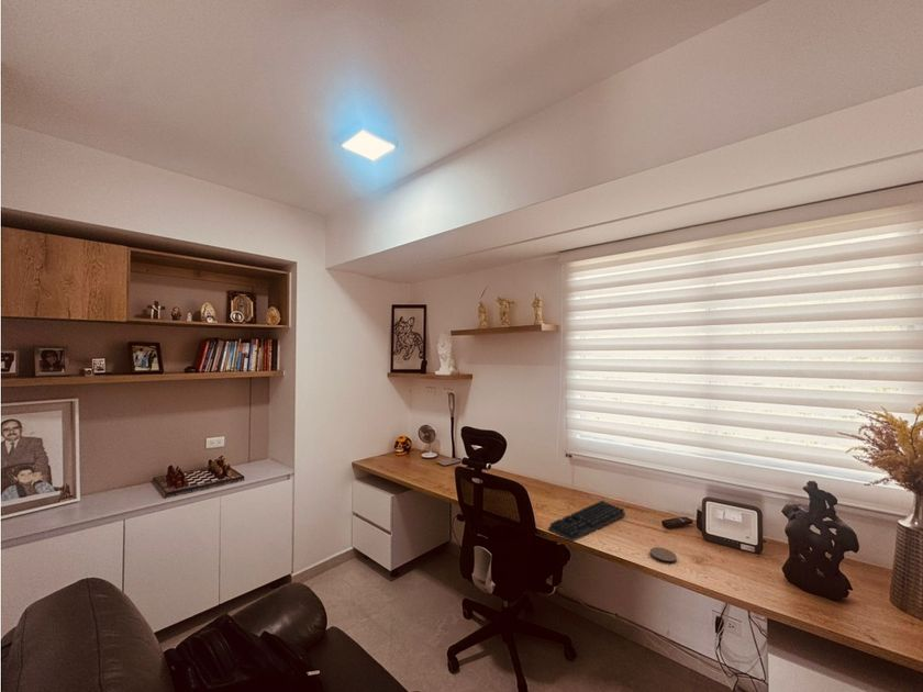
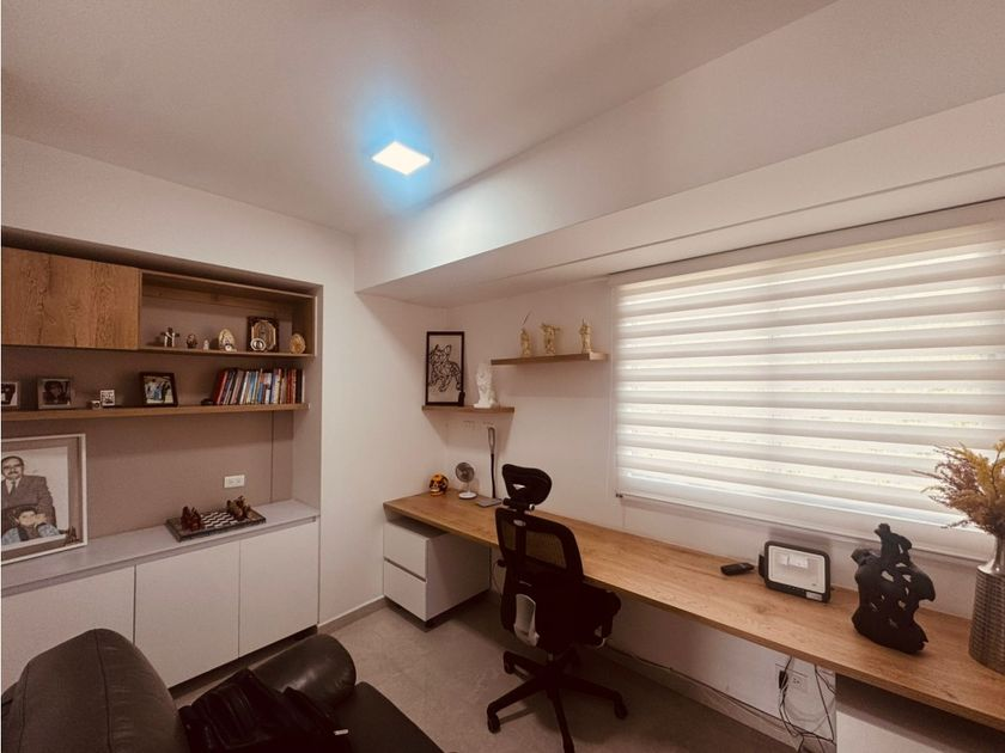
- keyboard [547,500,626,543]
- coaster [649,546,678,566]
